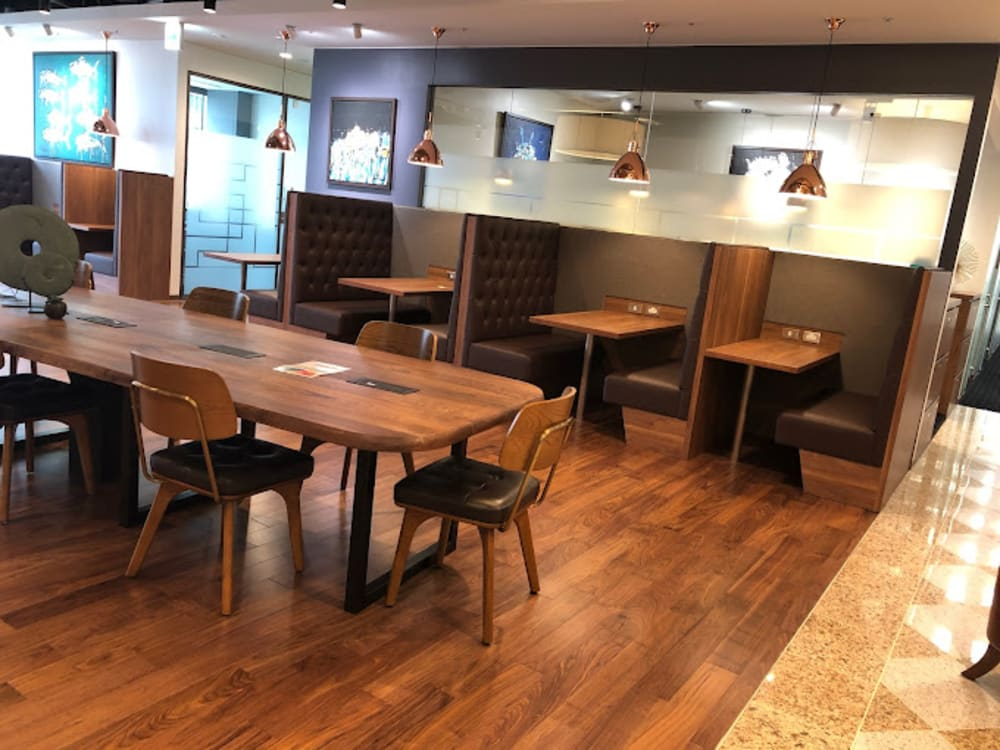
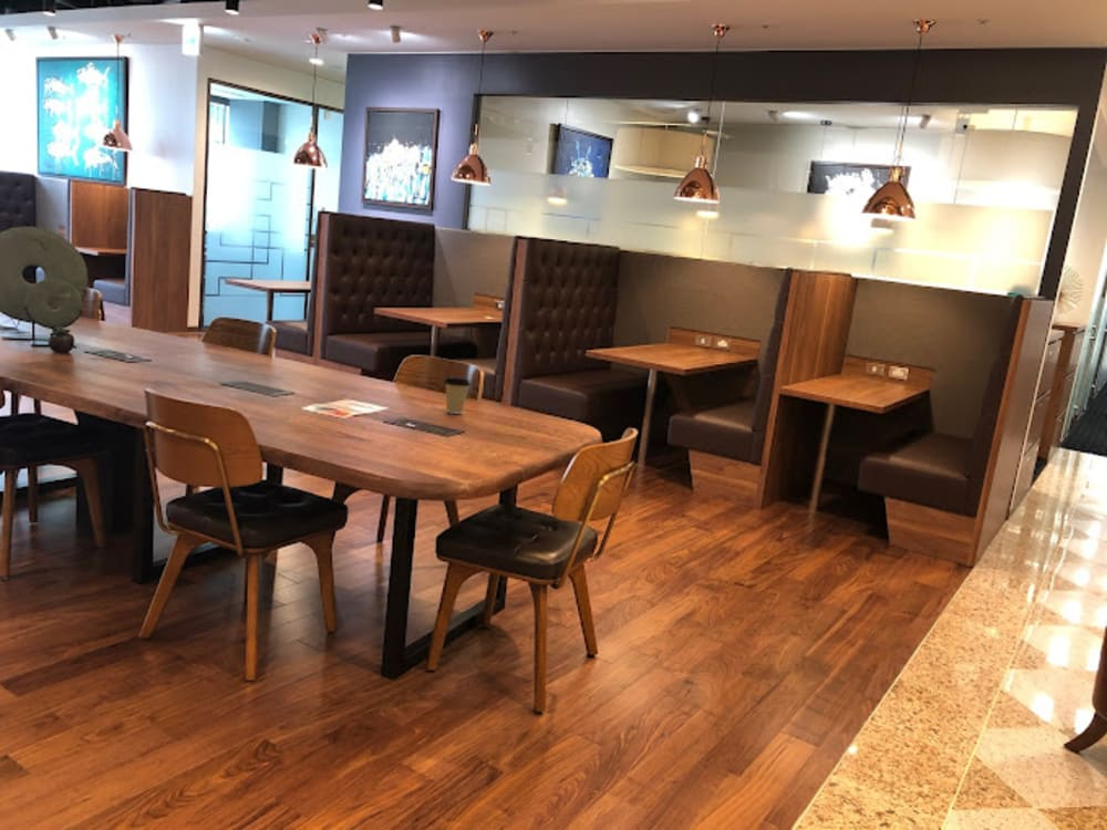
+ coffee cup [443,376,472,415]
